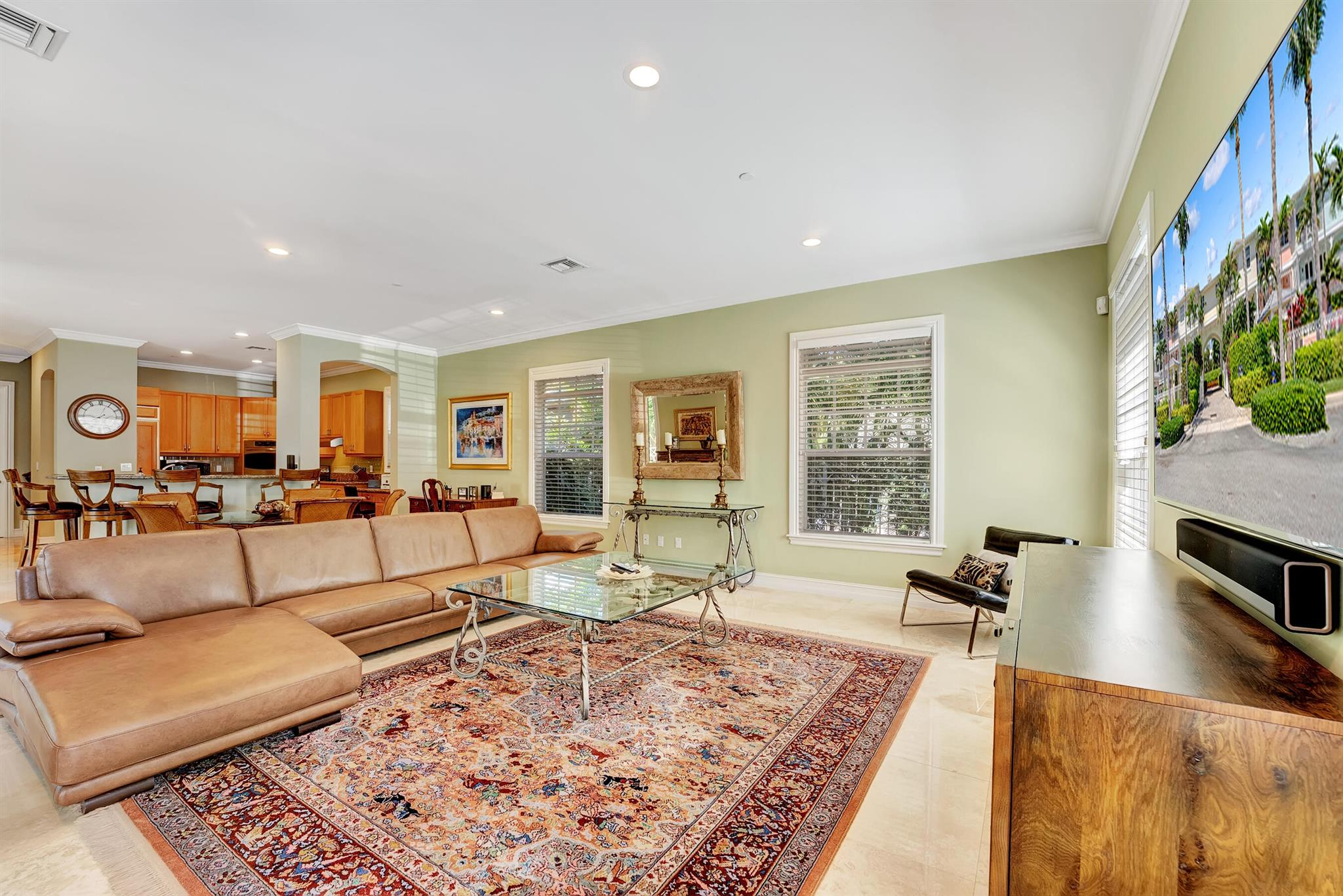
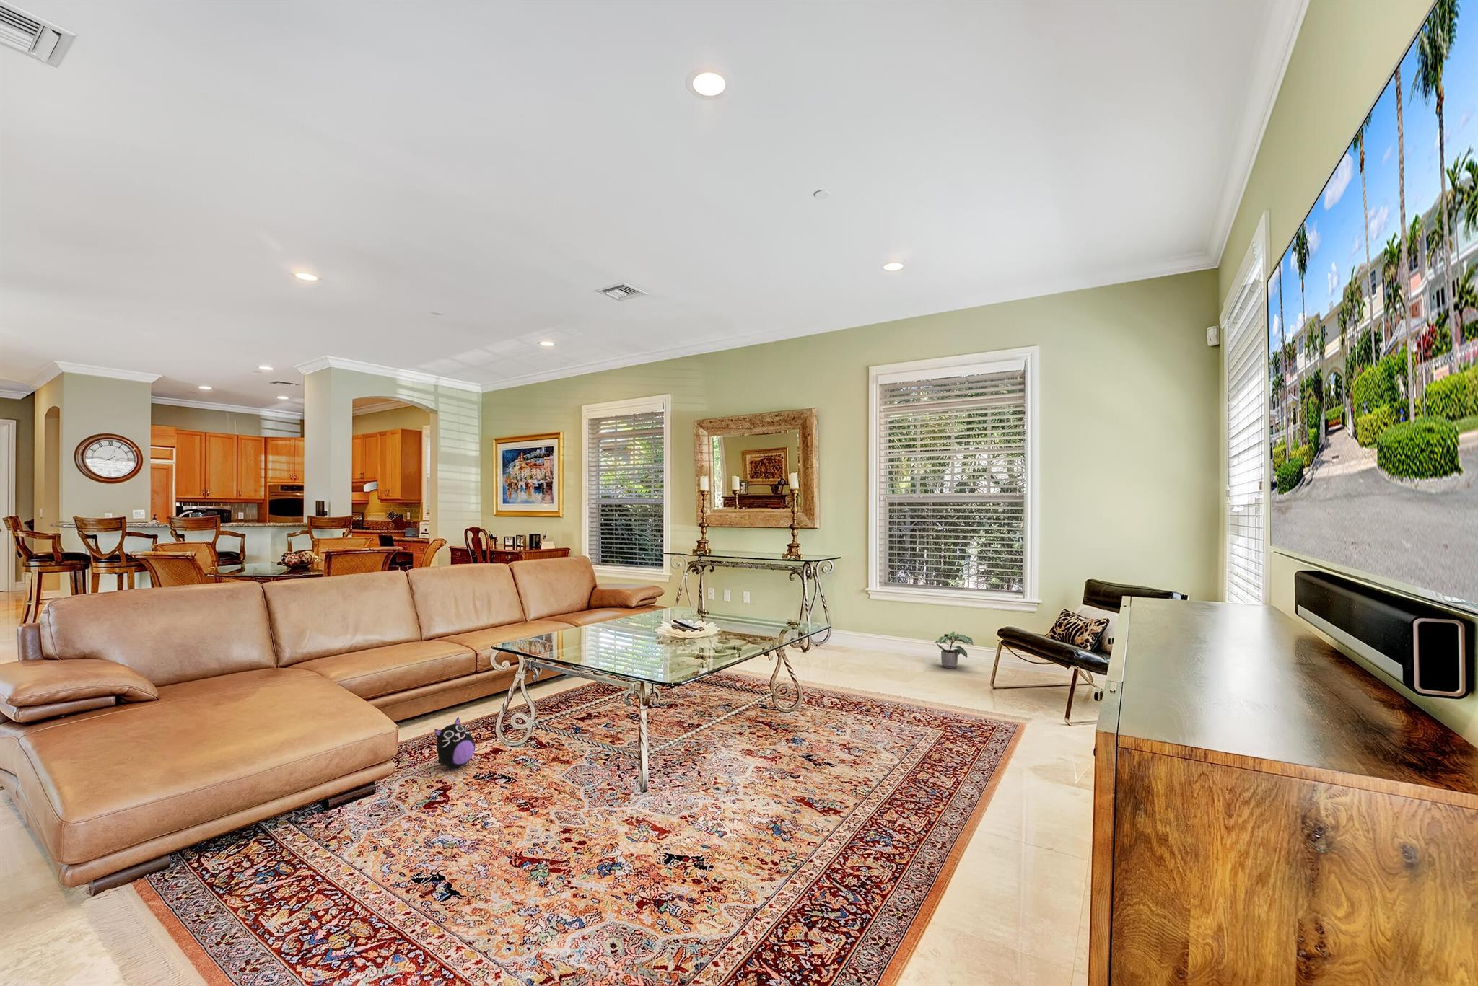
+ potted plant [933,632,974,669]
+ plush toy [434,716,475,769]
